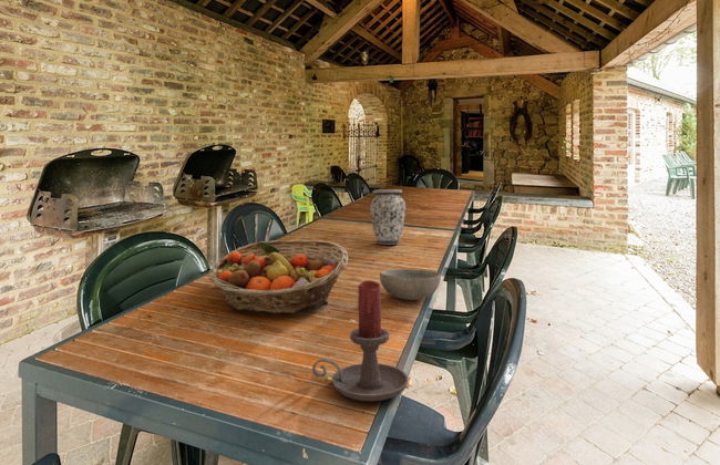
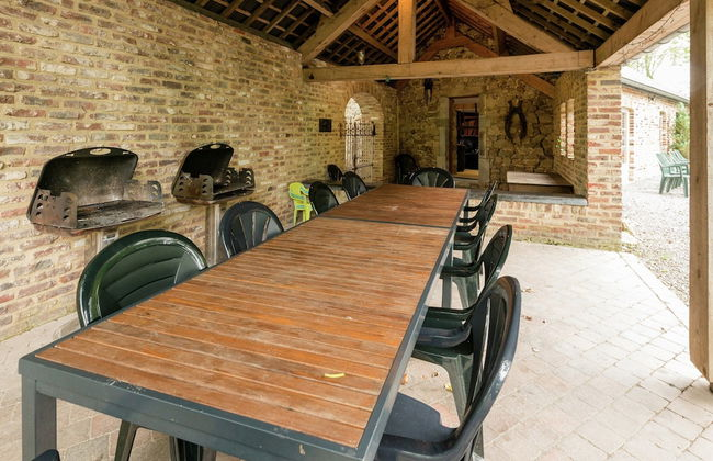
- vase [370,188,407,246]
- fruit basket [208,239,349,314]
- bowl [379,268,442,301]
- candle holder [311,280,409,402]
